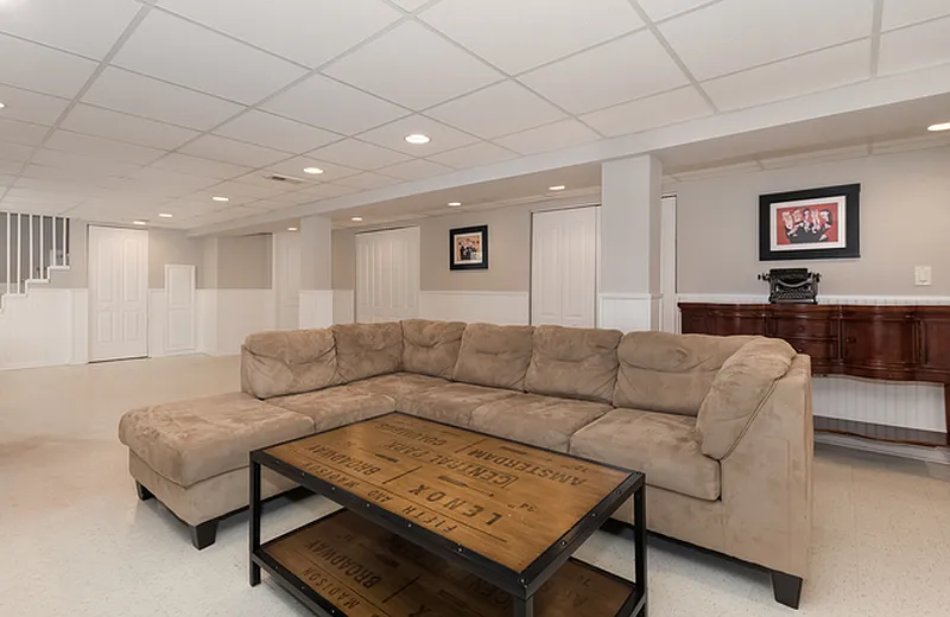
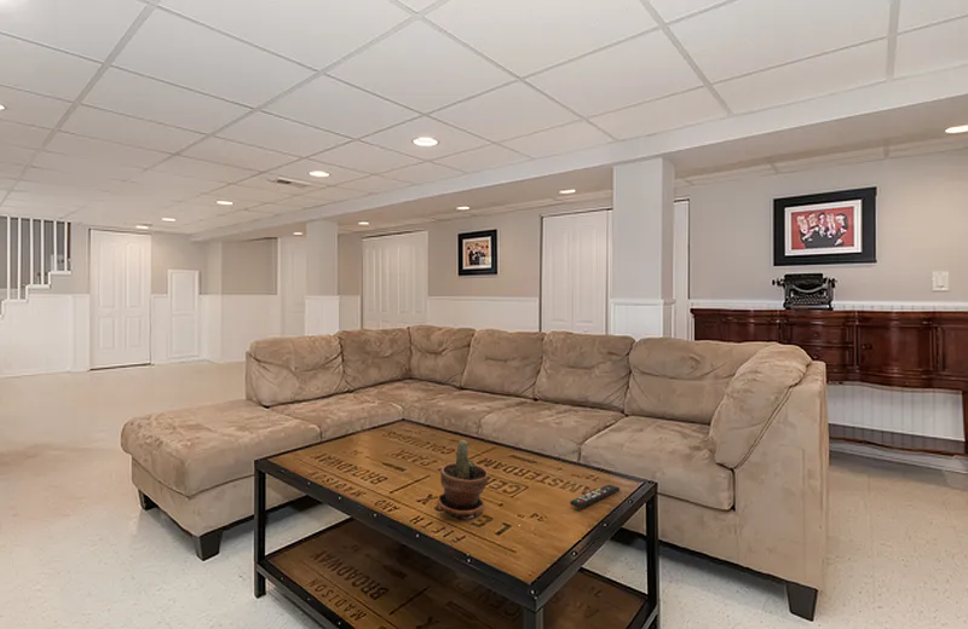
+ remote control [569,484,621,509]
+ potted plant [436,439,489,520]
